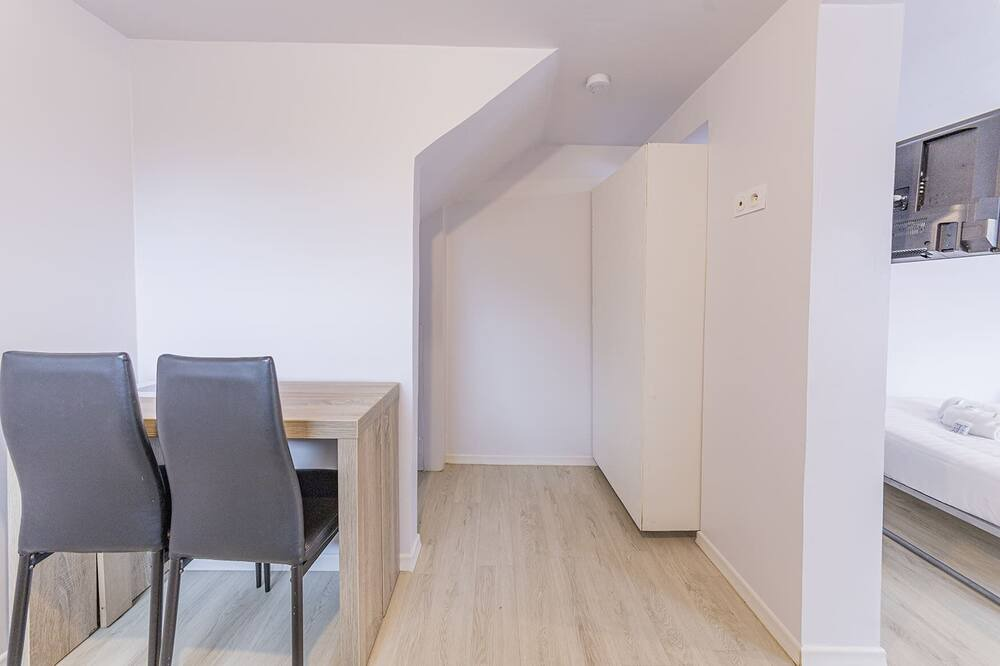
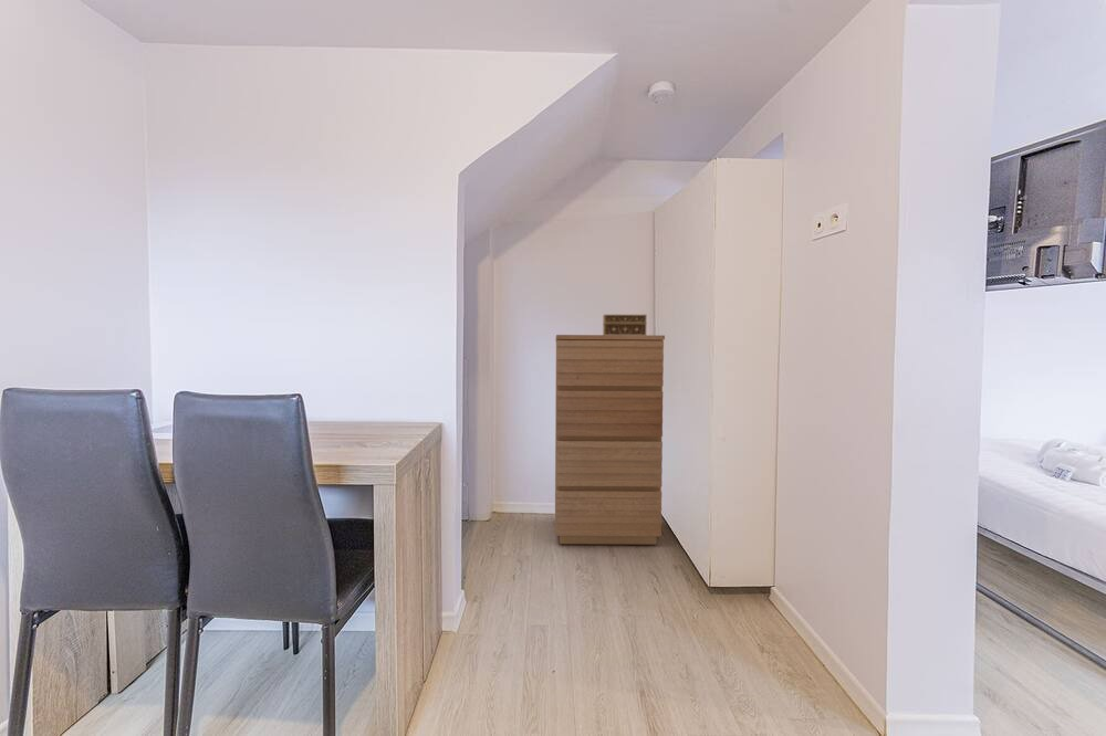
+ dresser [554,334,666,546]
+ decorative box [602,314,648,335]
